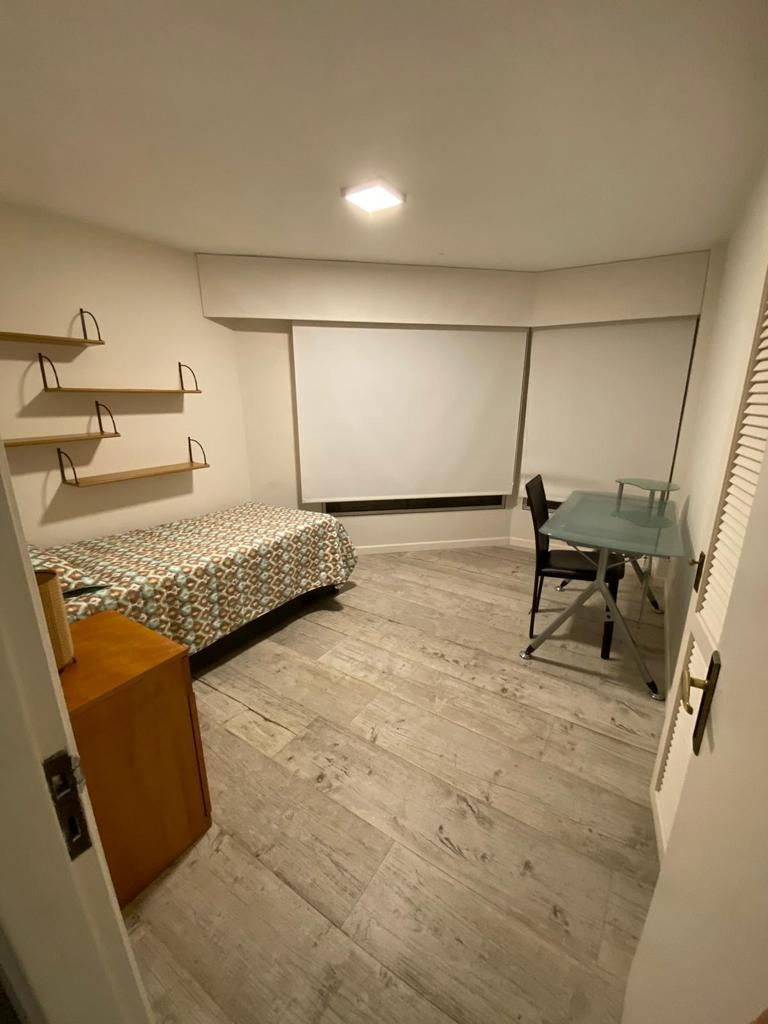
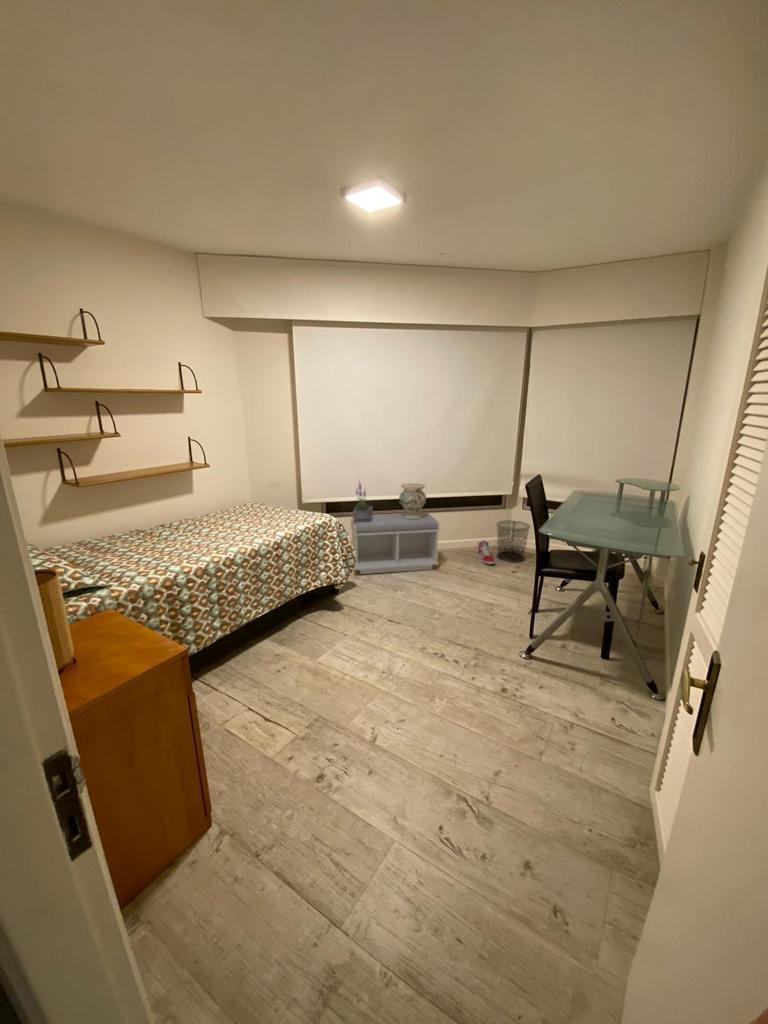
+ decorative vase [398,483,427,520]
+ potted plant [352,479,374,521]
+ bench [350,511,441,575]
+ sneaker [476,539,496,565]
+ waste bin [495,519,531,563]
